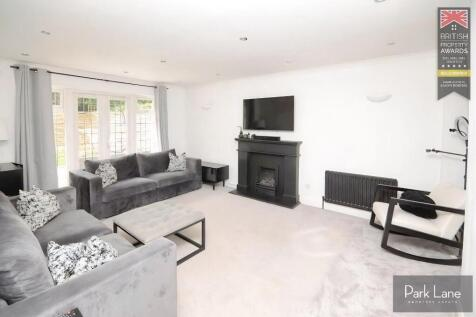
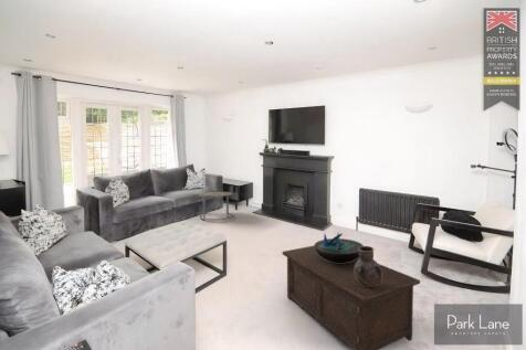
+ cabinet [282,245,421,350]
+ side table [198,191,234,222]
+ decorative bowl [313,232,365,263]
+ vase [355,245,382,286]
